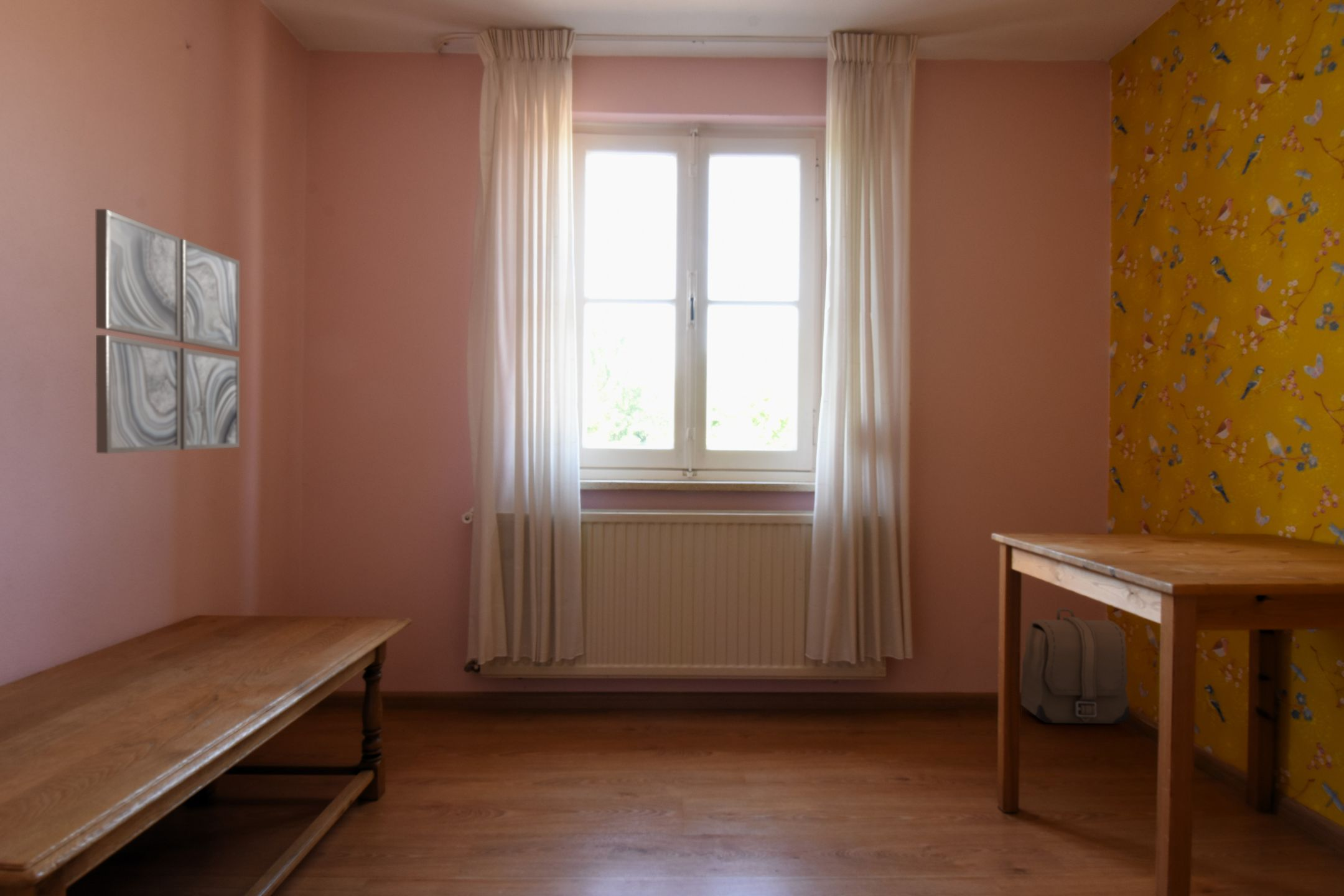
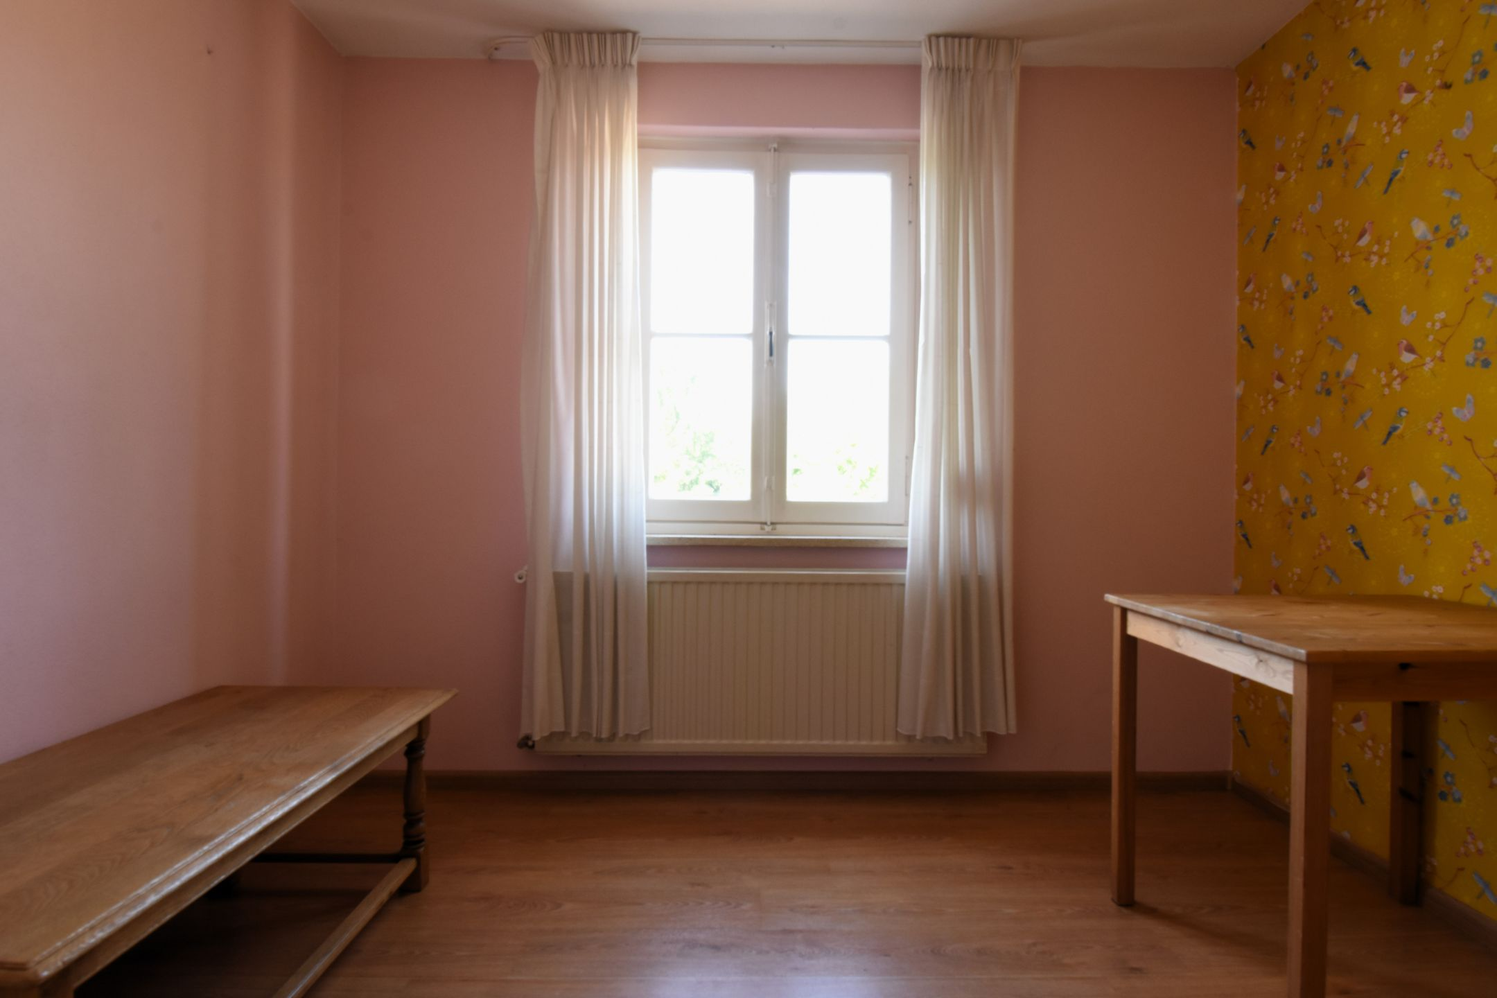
- backpack [1020,607,1130,724]
- wall art [95,208,240,454]
